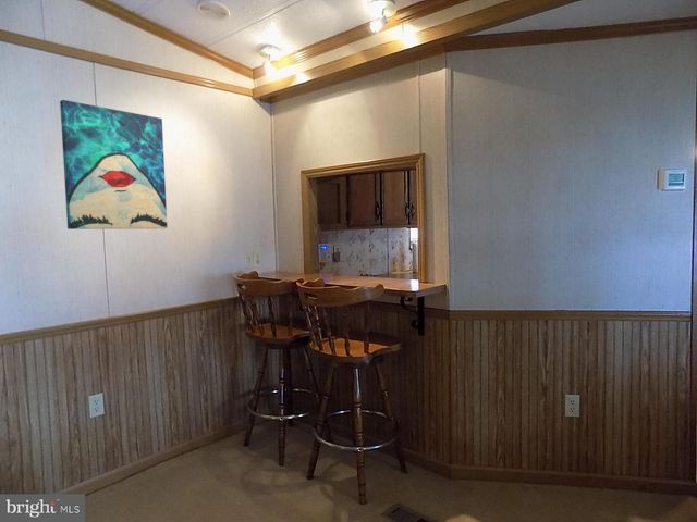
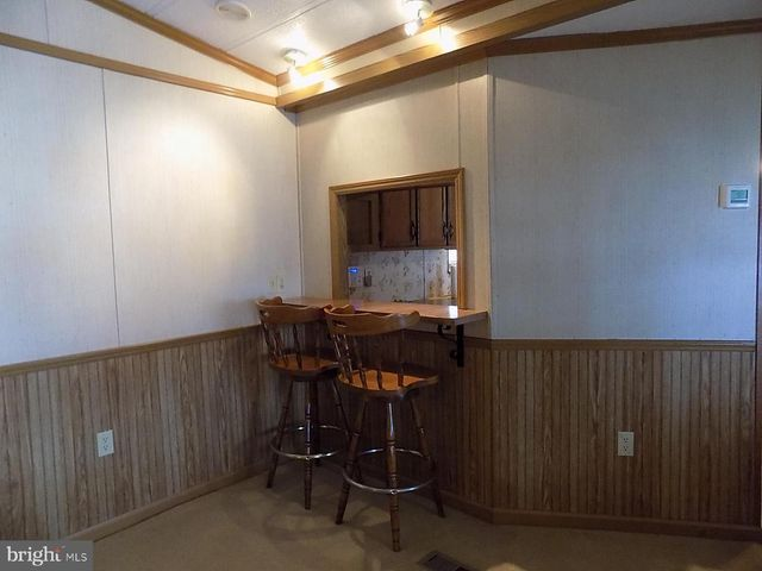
- wall art [59,99,169,231]
